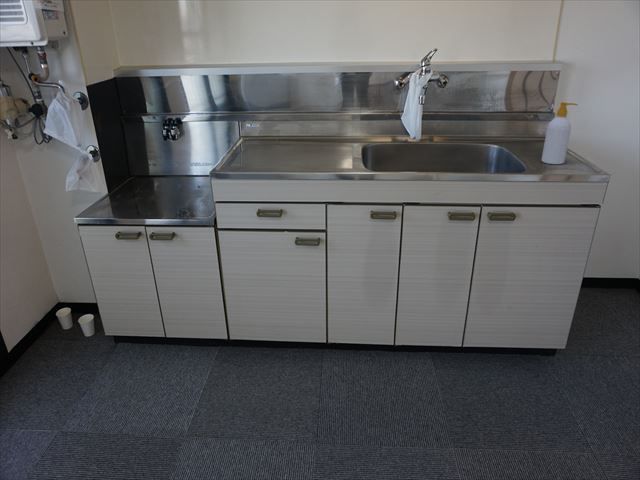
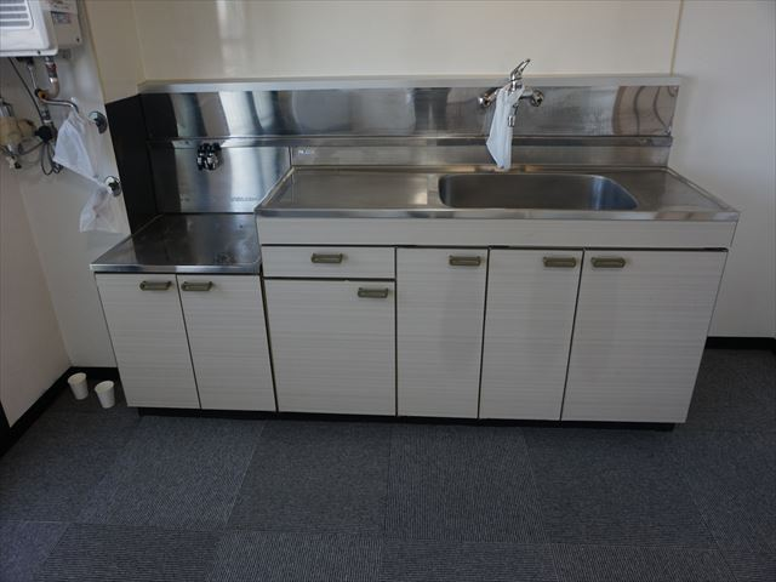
- soap bottle [541,101,579,165]
